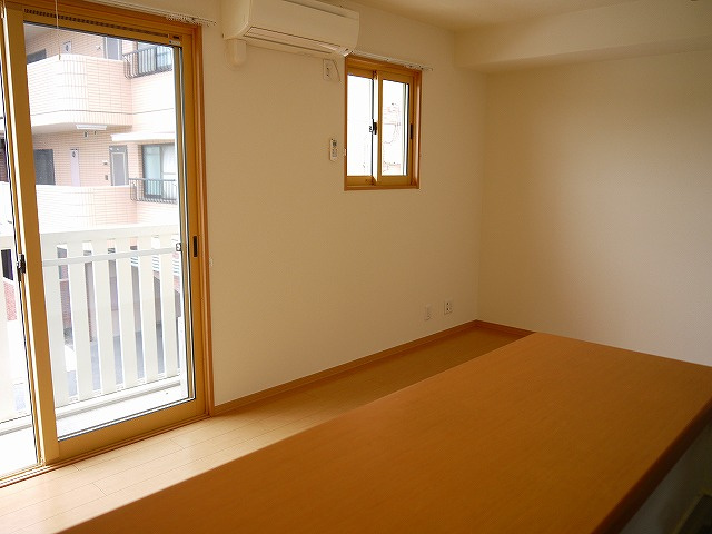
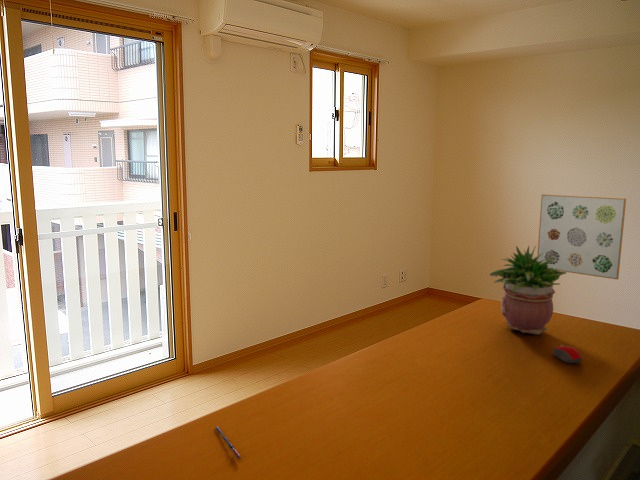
+ pen [215,425,242,460]
+ computer mouse [552,344,584,364]
+ potted plant [489,245,567,336]
+ wall art [536,193,627,281]
